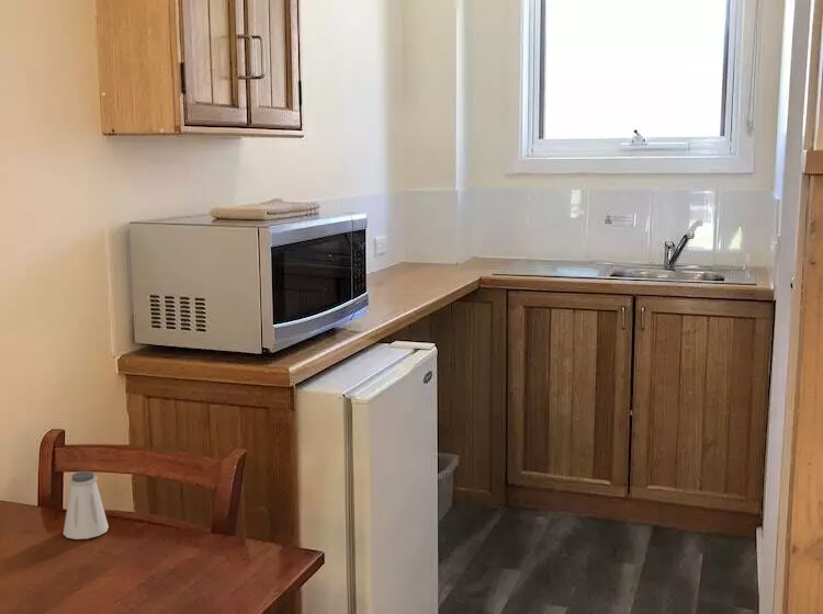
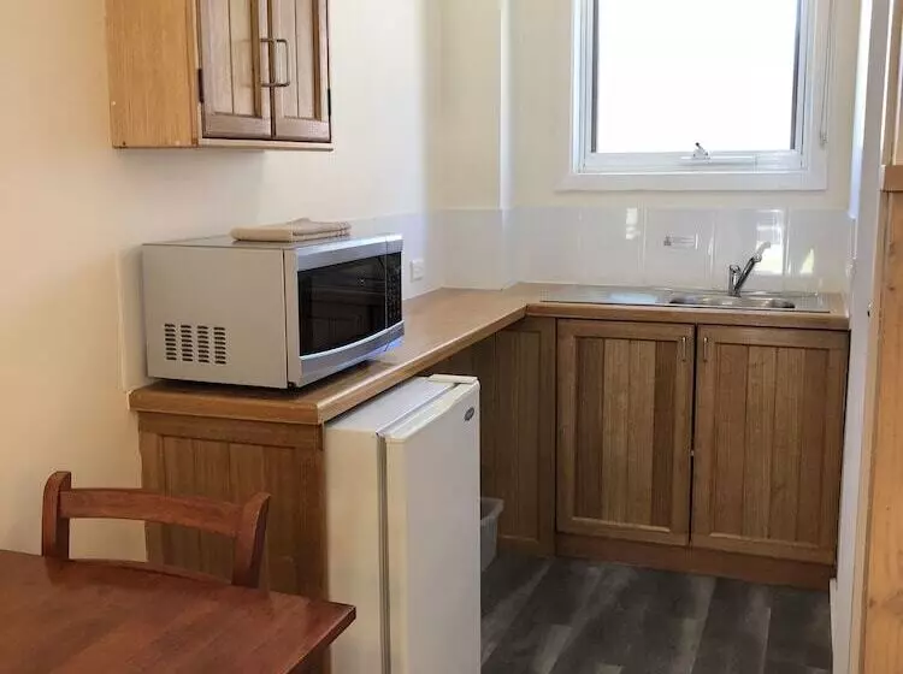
- saltshaker [63,470,110,541]
